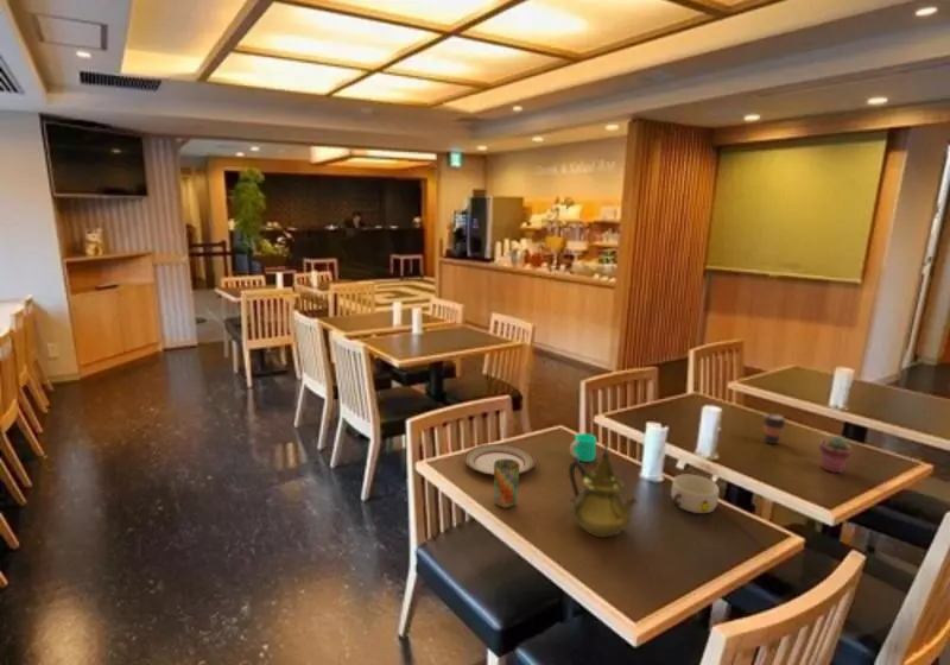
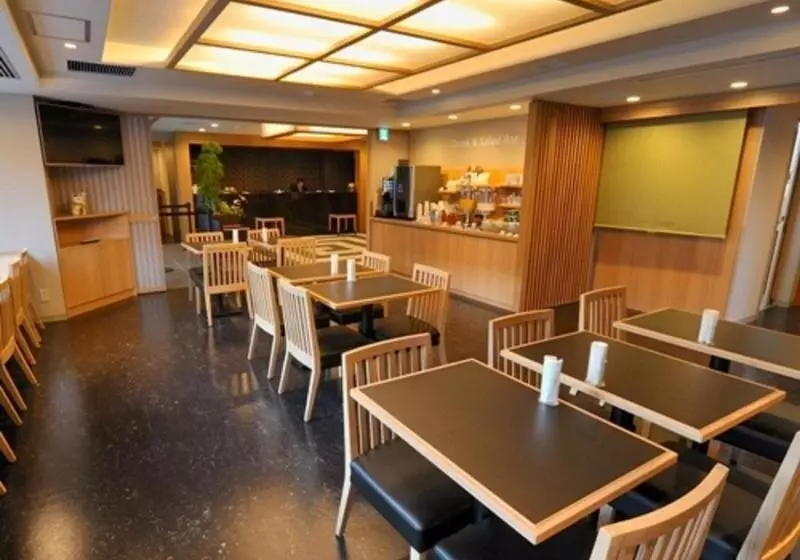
- potted succulent [818,435,854,474]
- teapot [568,442,640,538]
- coffee cup [761,412,787,445]
- bowl [670,474,720,514]
- cup [569,432,597,463]
- plate [463,443,537,476]
- cup [493,460,520,509]
